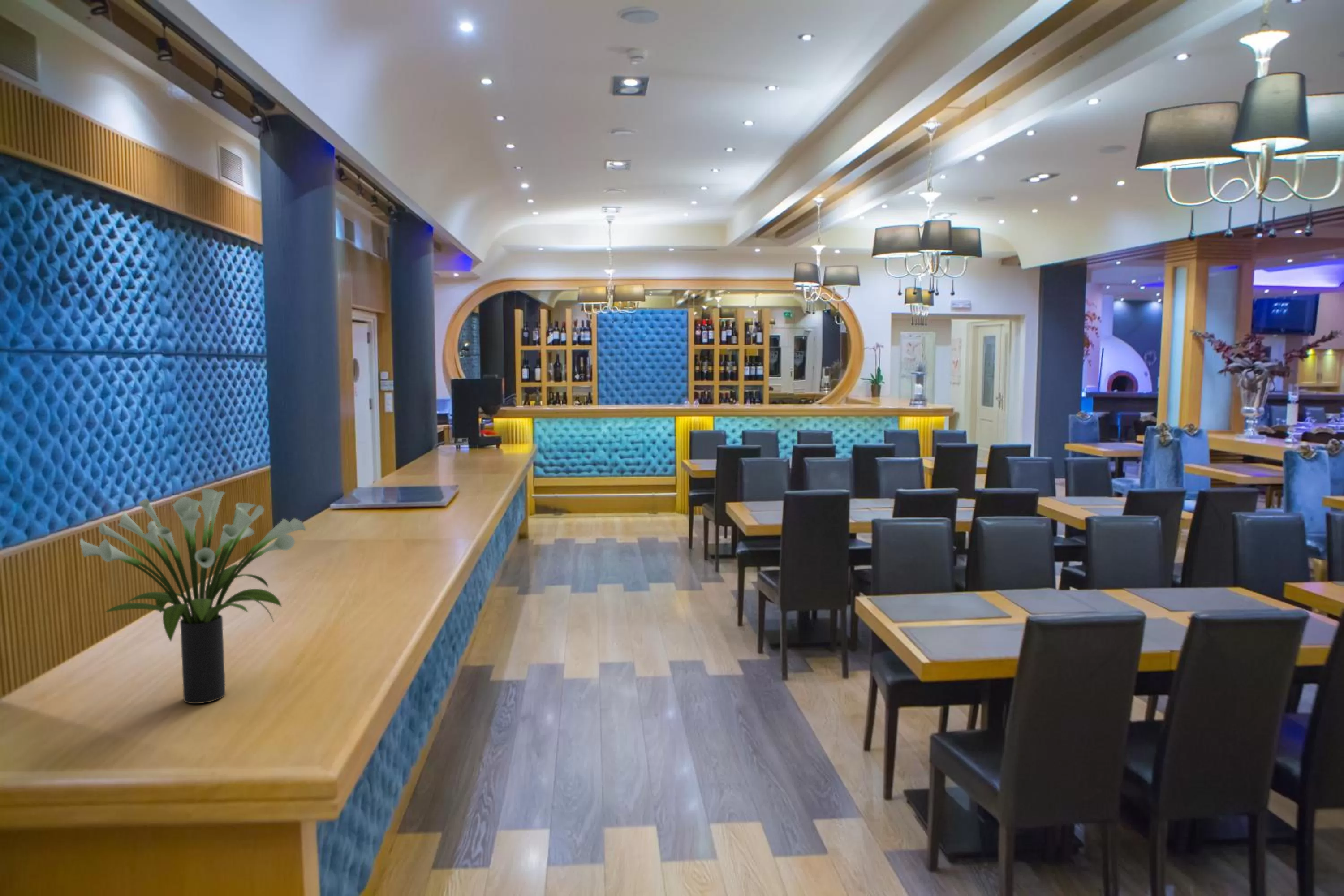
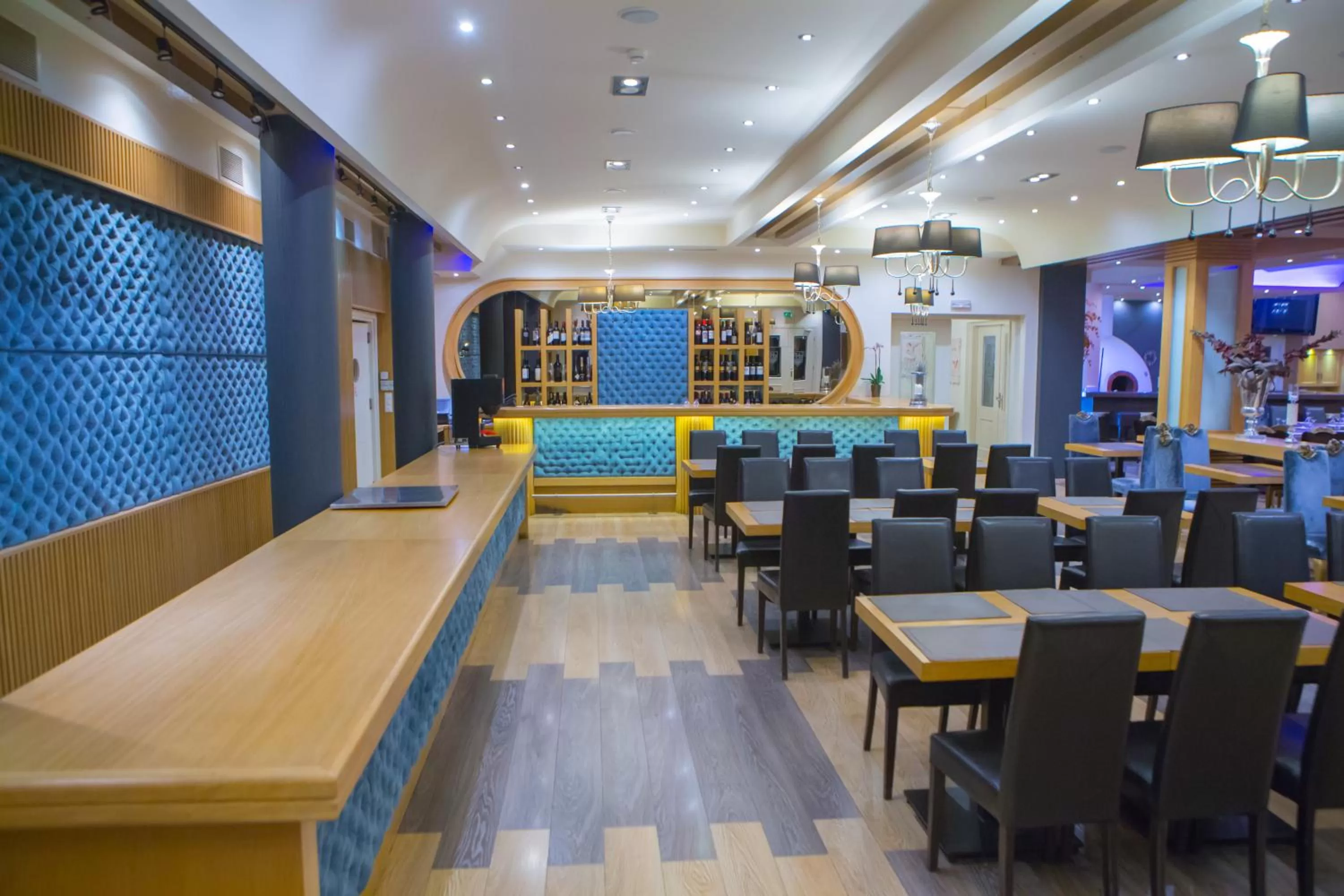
- potted plant [79,487,306,704]
